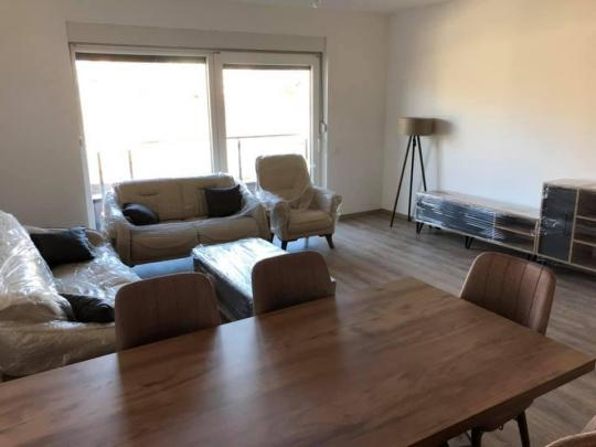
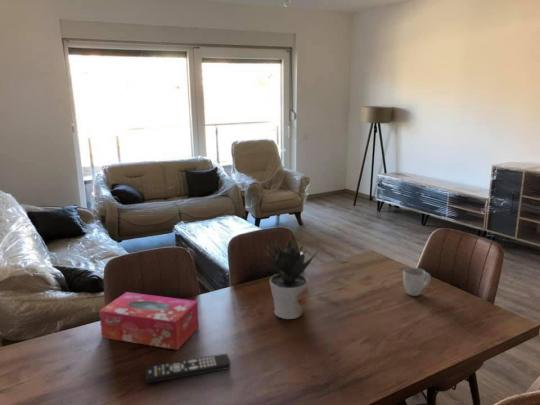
+ mug [402,267,431,297]
+ potted plant [265,233,319,320]
+ remote control [144,353,232,384]
+ tissue box [98,291,200,351]
